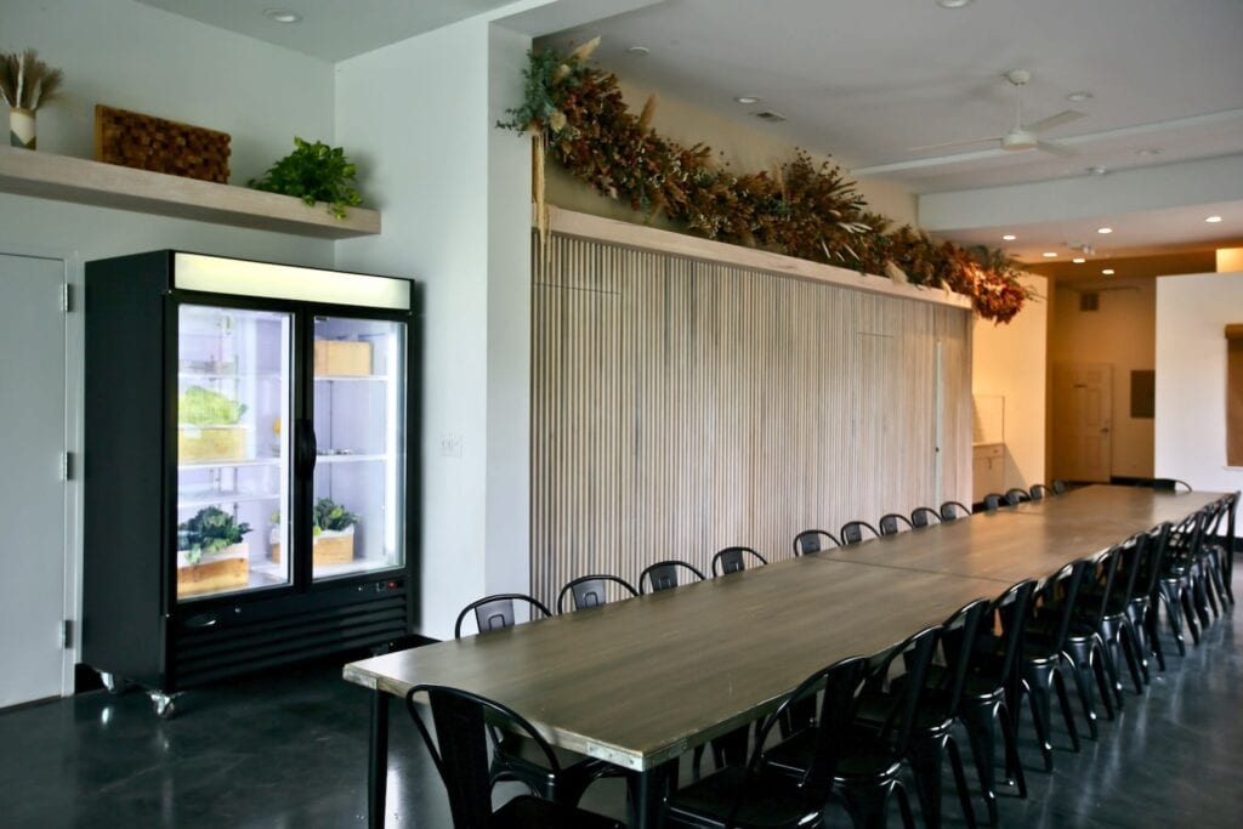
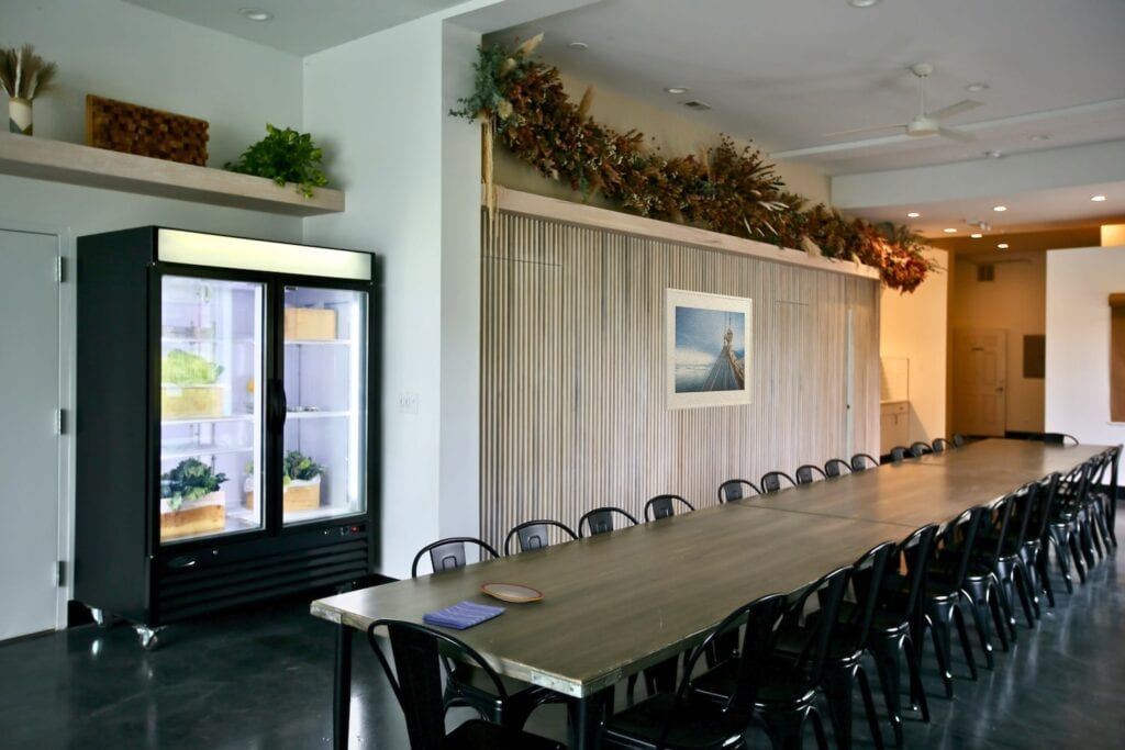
+ plate [480,582,544,604]
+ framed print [664,287,754,412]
+ dish towel [421,600,508,630]
